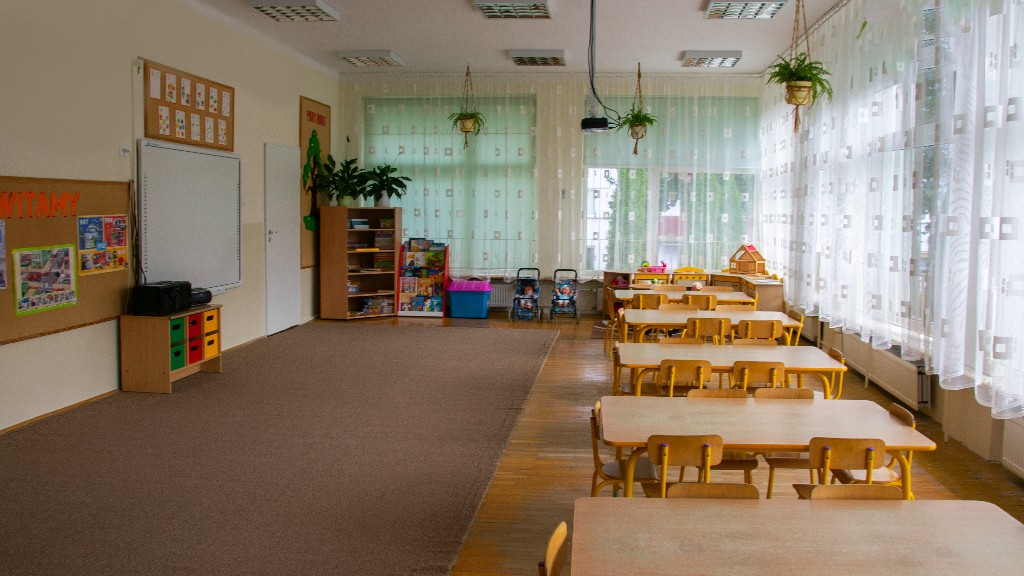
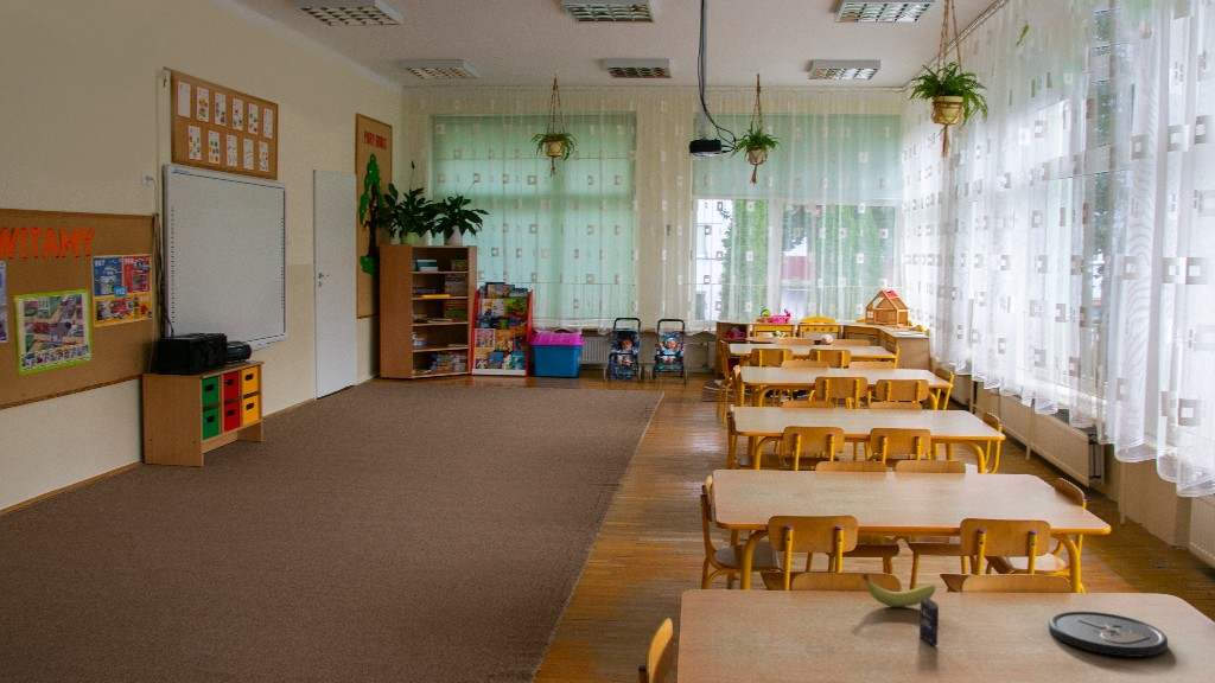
+ fruit [860,573,936,608]
+ crayon box [918,595,940,646]
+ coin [1048,611,1169,658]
